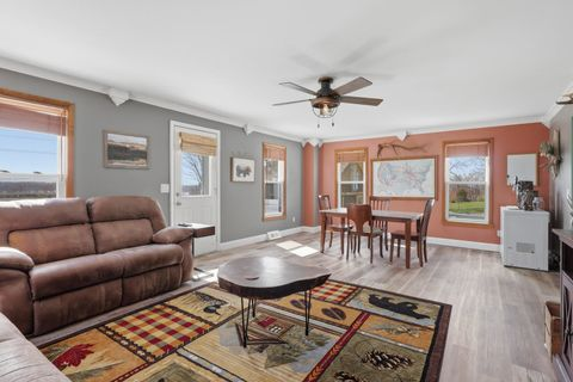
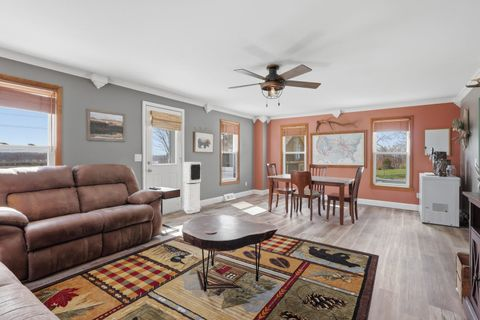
+ air purifier [182,161,202,215]
